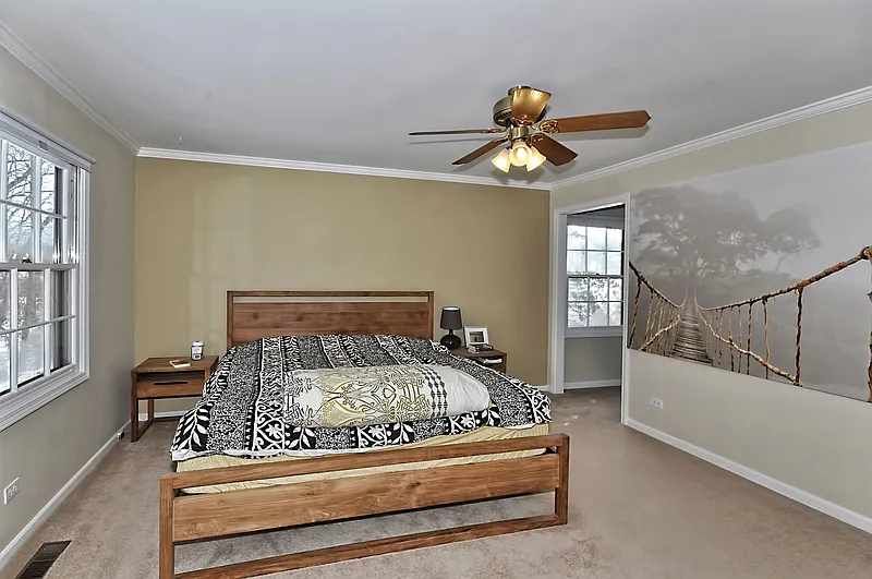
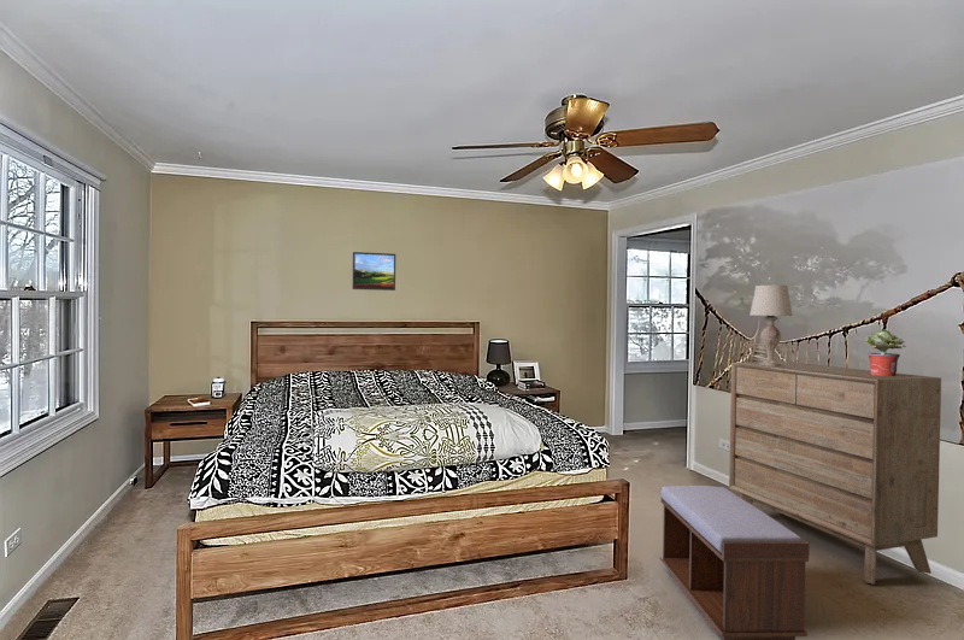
+ potted plant [864,328,907,376]
+ table lamp [748,284,793,366]
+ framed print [352,251,396,292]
+ dresser [728,360,942,586]
+ bench [659,485,810,640]
